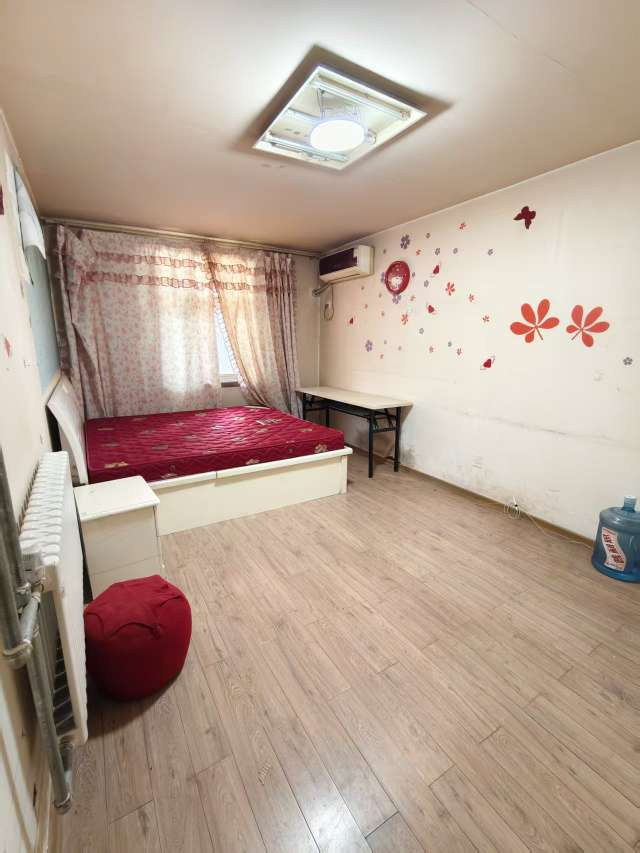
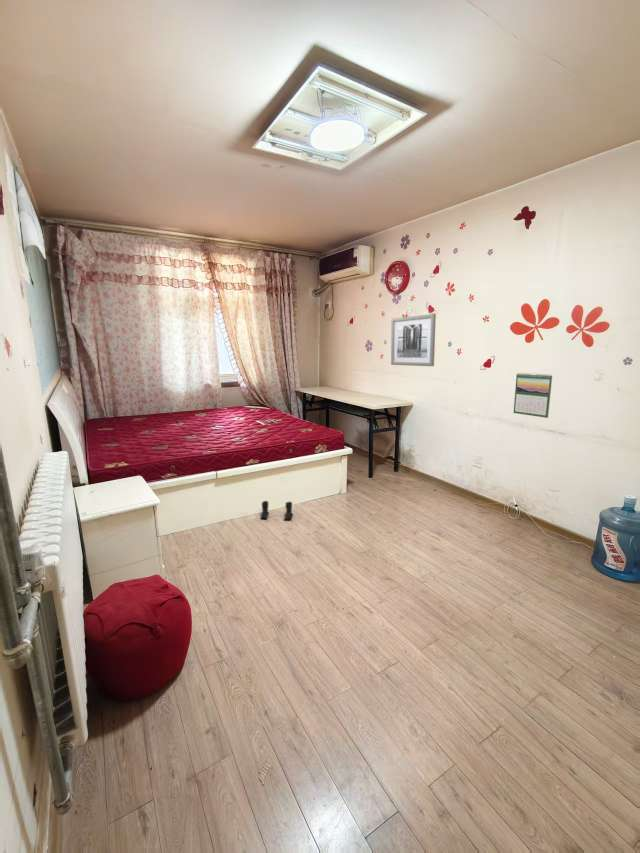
+ boots [260,500,294,521]
+ wall art [390,313,437,367]
+ calendar [513,372,553,419]
